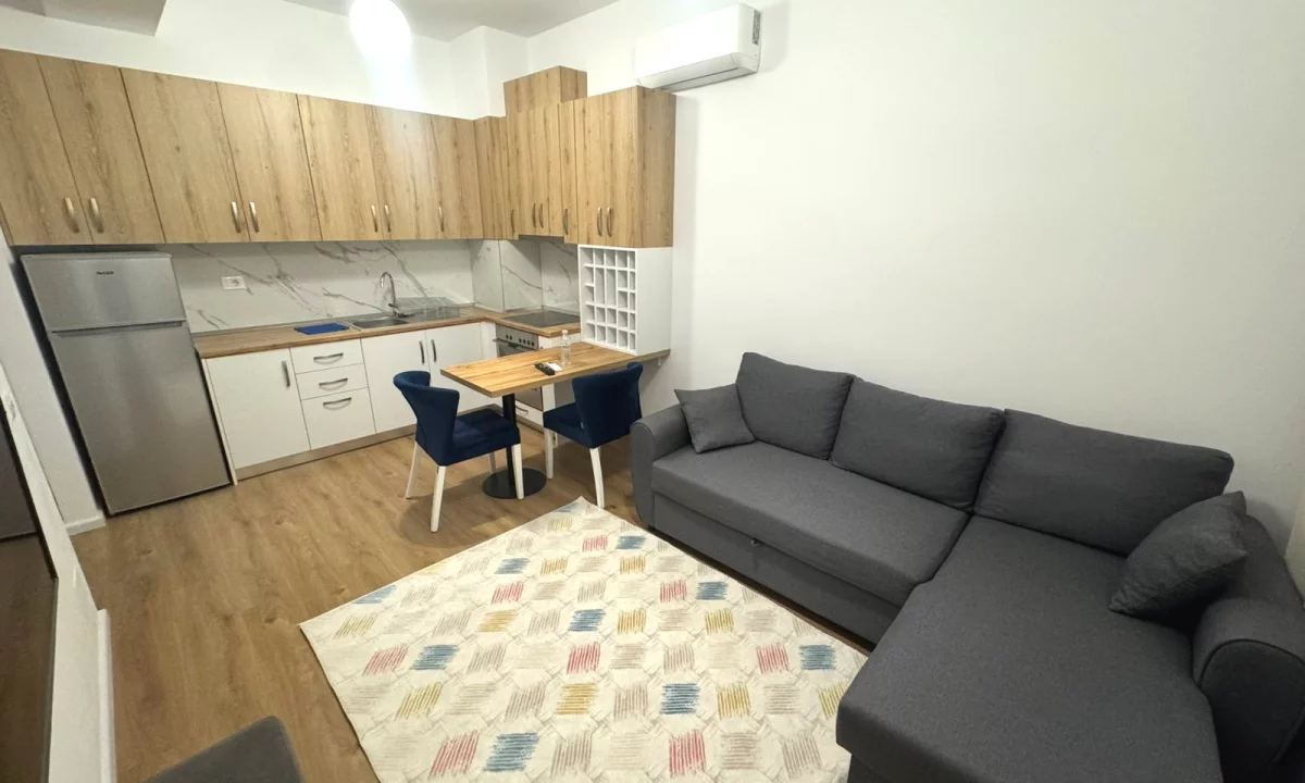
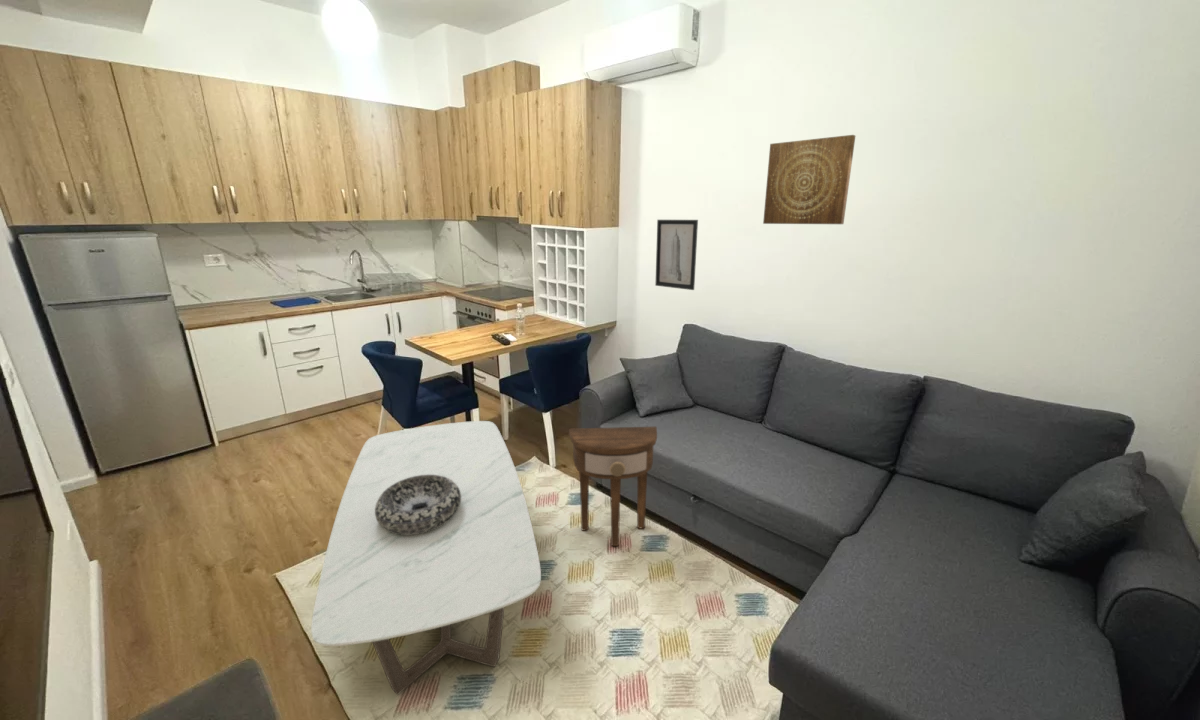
+ wall art [654,219,699,291]
+ coffee table [310,420,542,696]
+ side table [568,426,658,547]
+ decorative bowl [375,475,461,535]
+ wall art [762,134,856,225]
